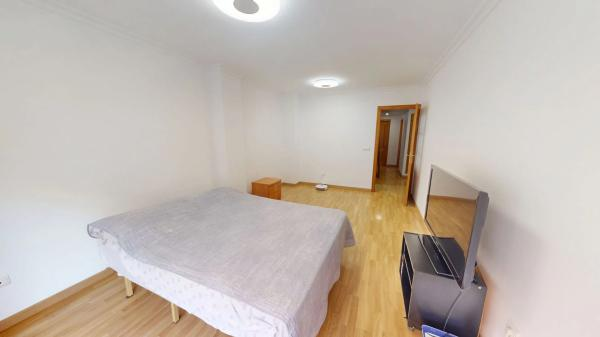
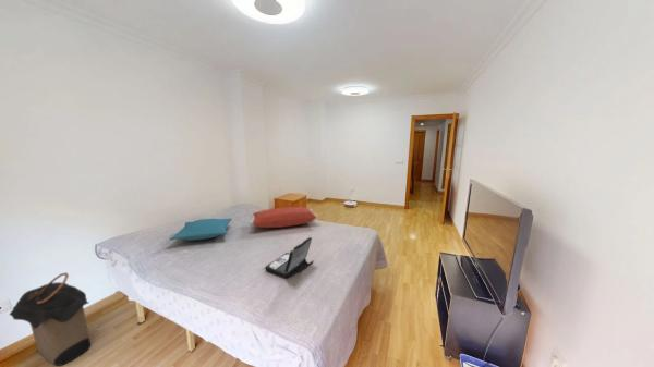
+ pillow [249,206,319,229]
+ pillow [169,218,233,242]
+ laptop [264,236,314,279]
+ laundry hamper [9,271,92,367]
